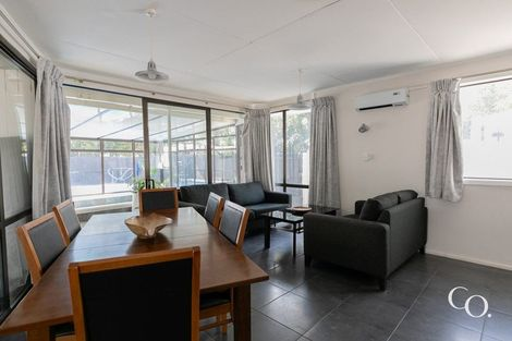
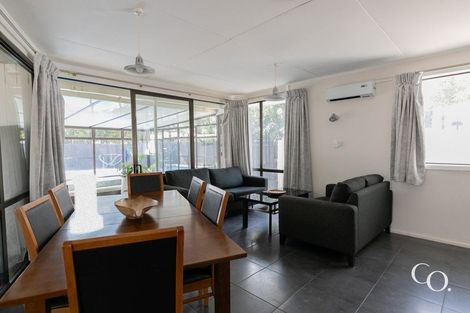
+ vase [68,173,105,235]
